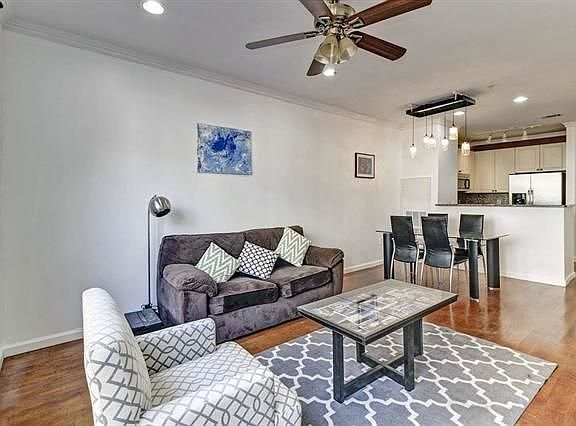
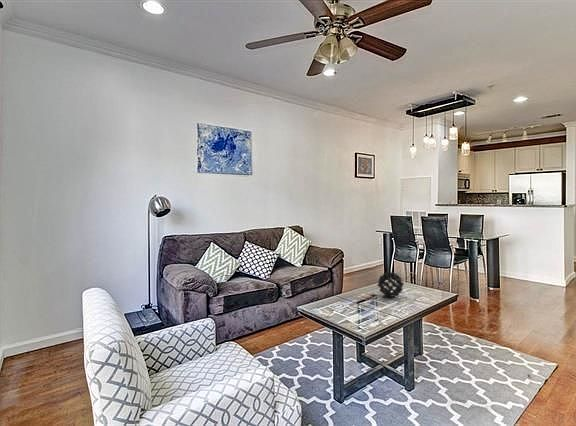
+ decorative ball [377,271,405,298]
